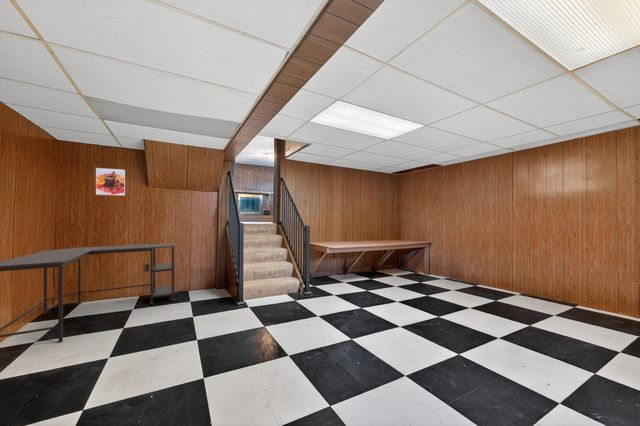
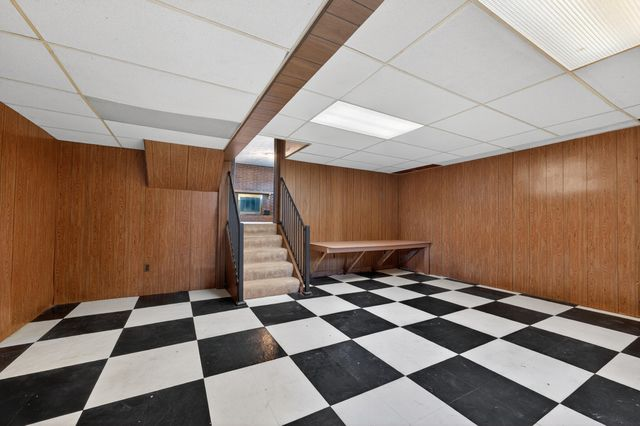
- desk [0,242,176,344]
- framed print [95,167,126,196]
